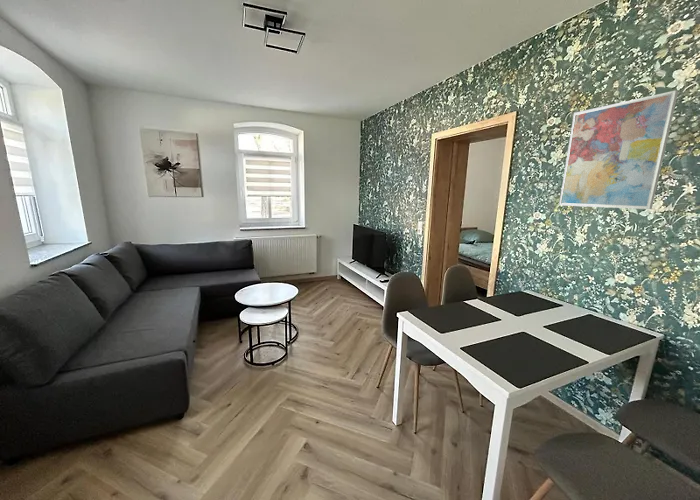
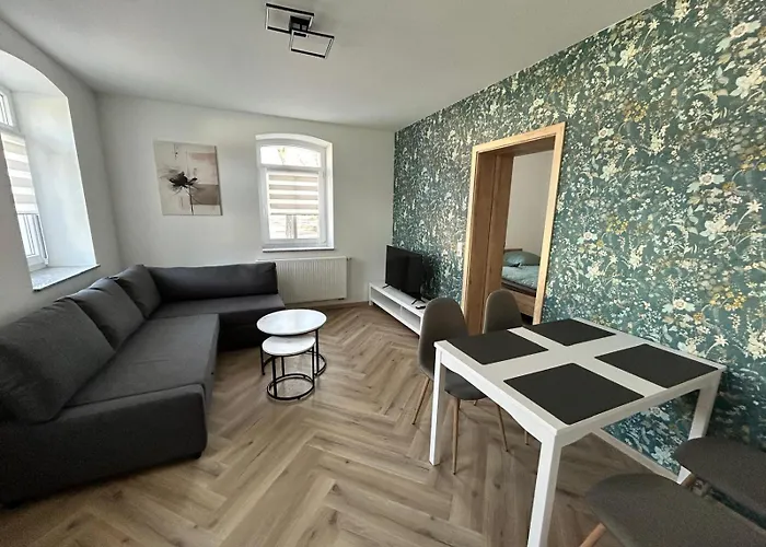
- wall art [558,89,679,210]
